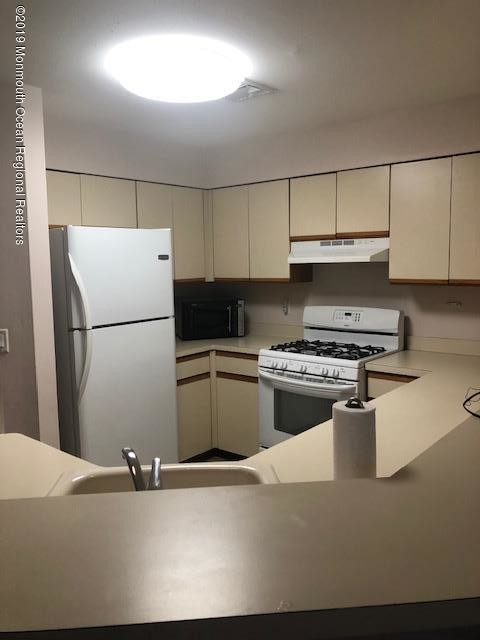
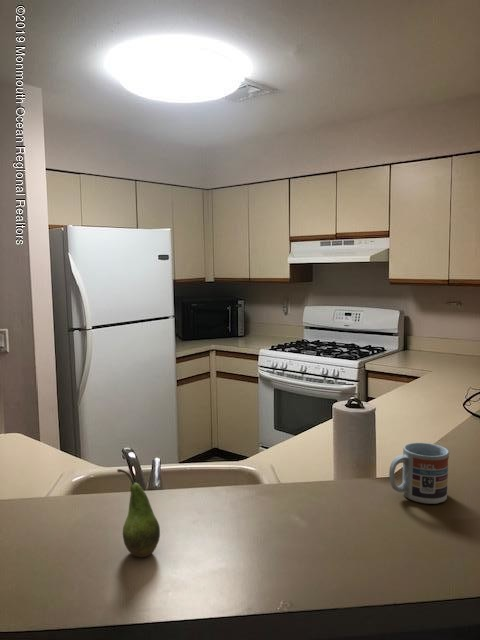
+ fruit [116,468,161,559]
+ cup [388,442,450,505]
